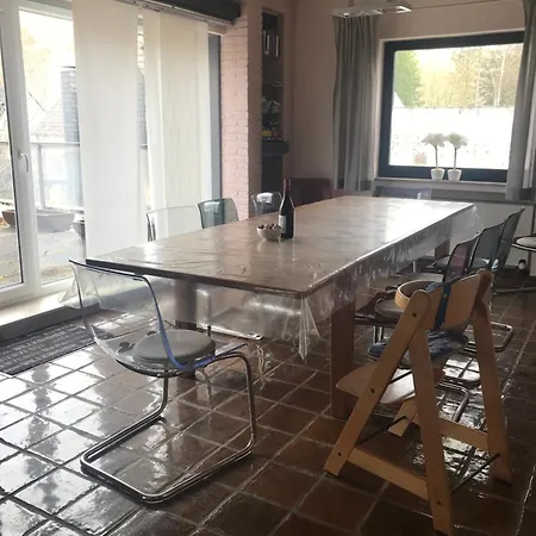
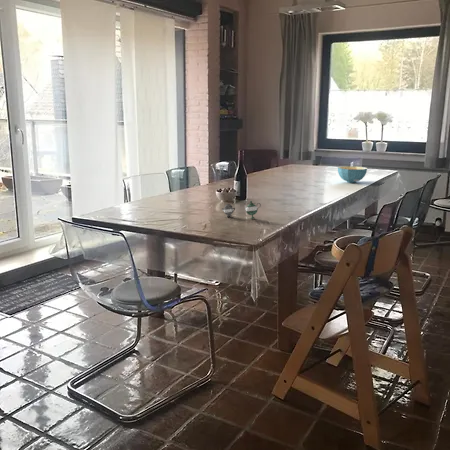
+ cereal bowl [337,165,368,184]
+ teapot [221,200,262,219]
